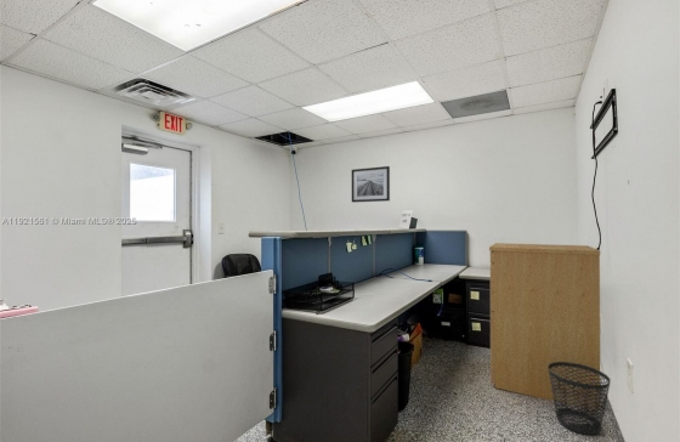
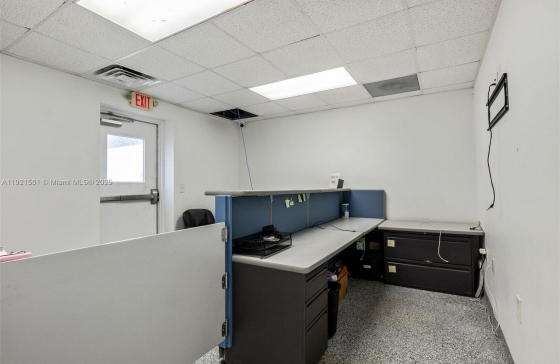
- wastebasket [548,362,612,436]
- wall art [351,165,391,203]
- filing cabinet [488,242,601,410]
